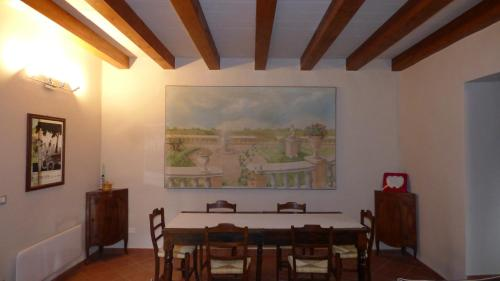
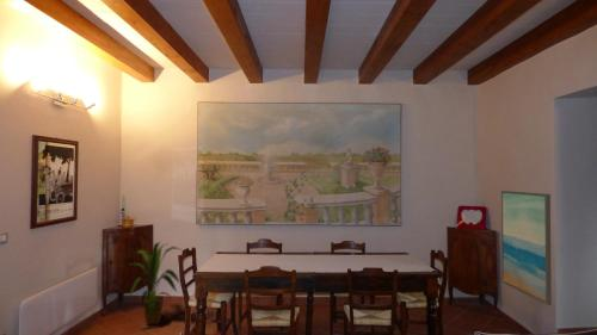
+ wall art [500,190,553,306]
+ house plant [127,240,183,325]
